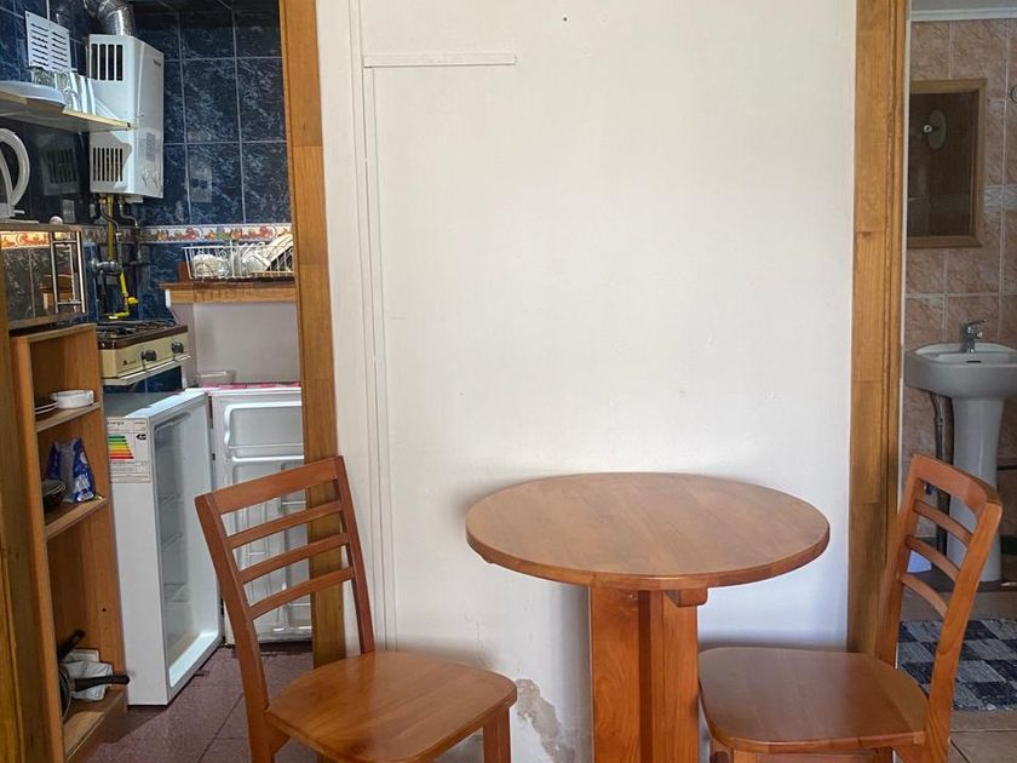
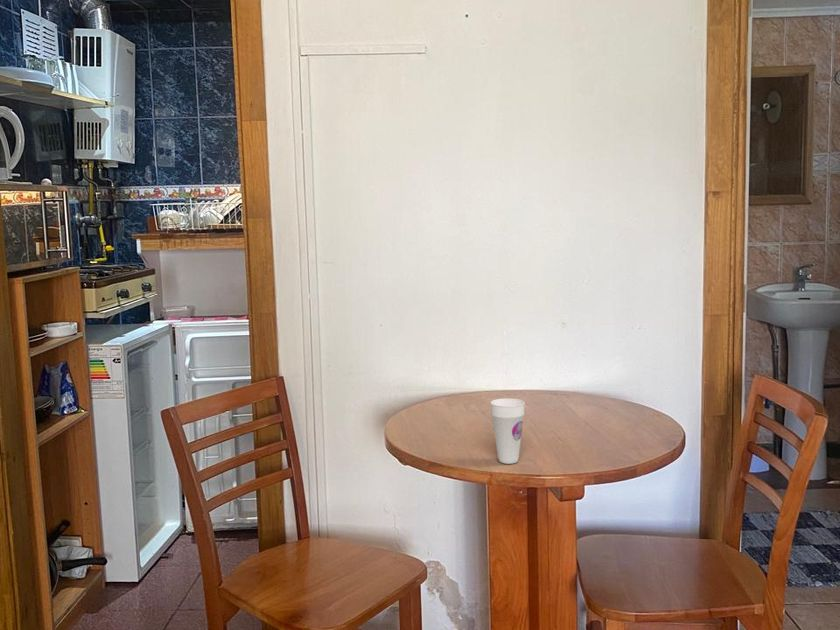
+ cup [489,397,526,465]
